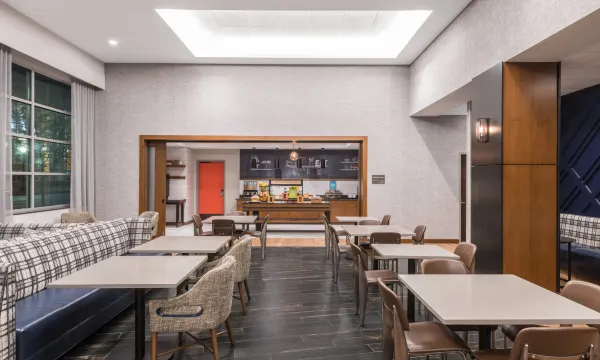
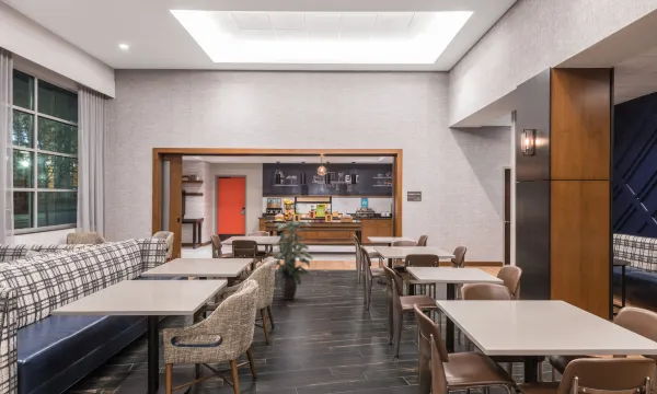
+ indoor plant [269,216,314,301]
